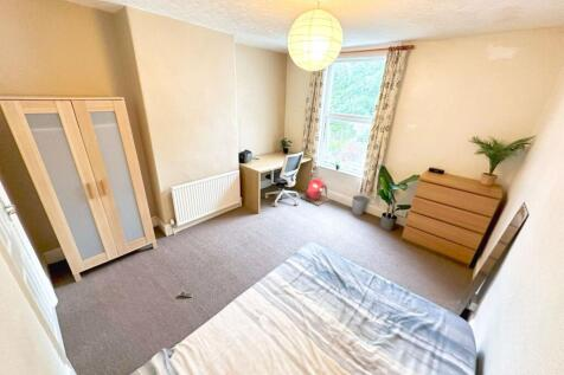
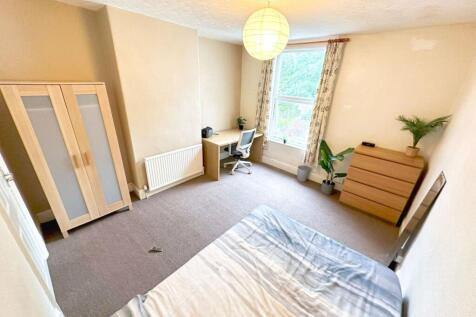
- backpack [300,175,332,207]
